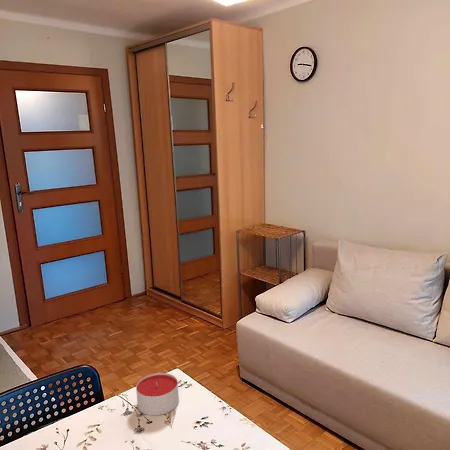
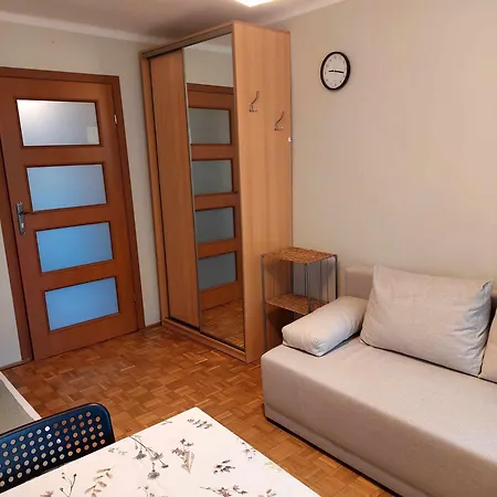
- candle [135,372,180,416]
